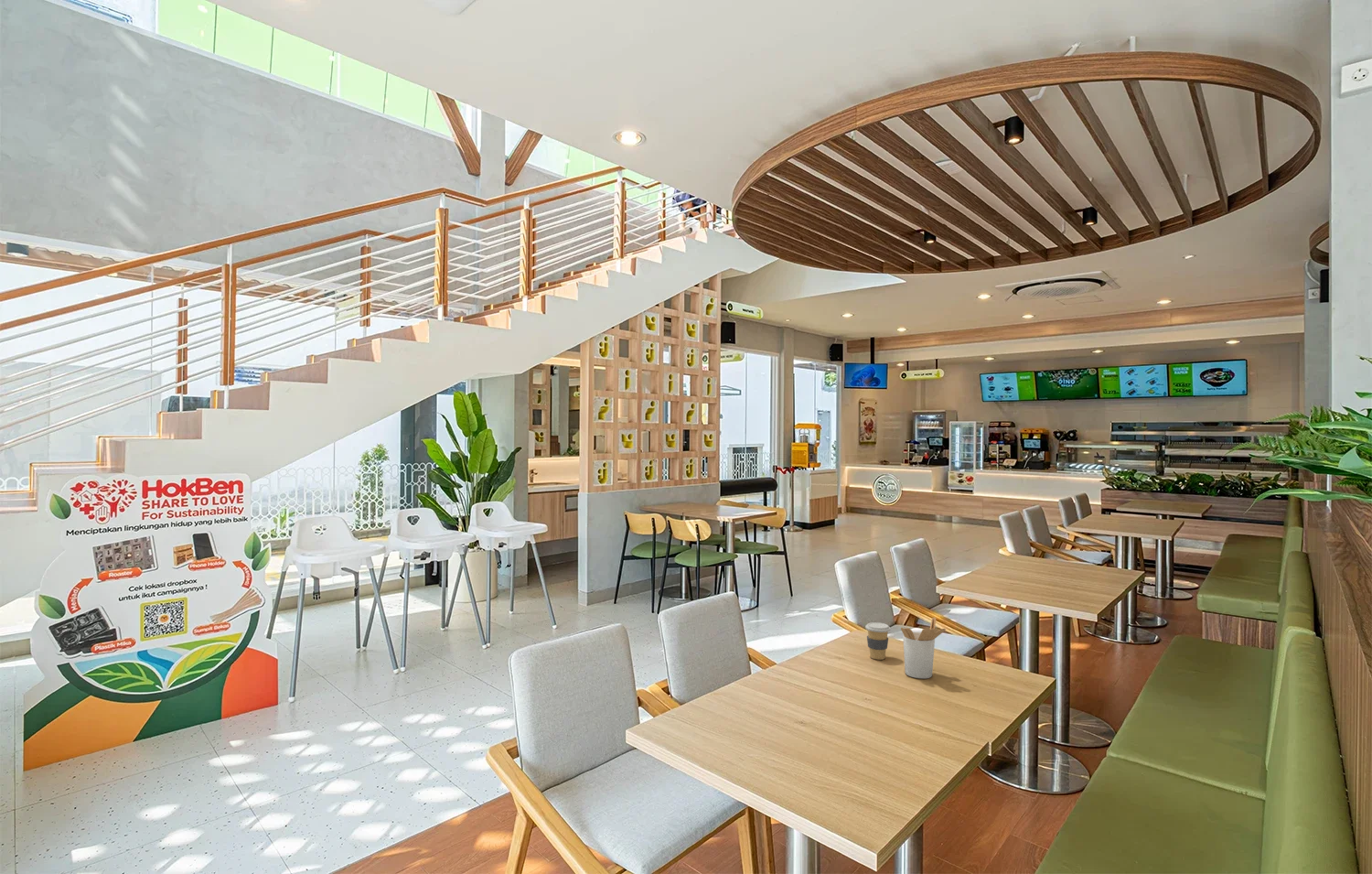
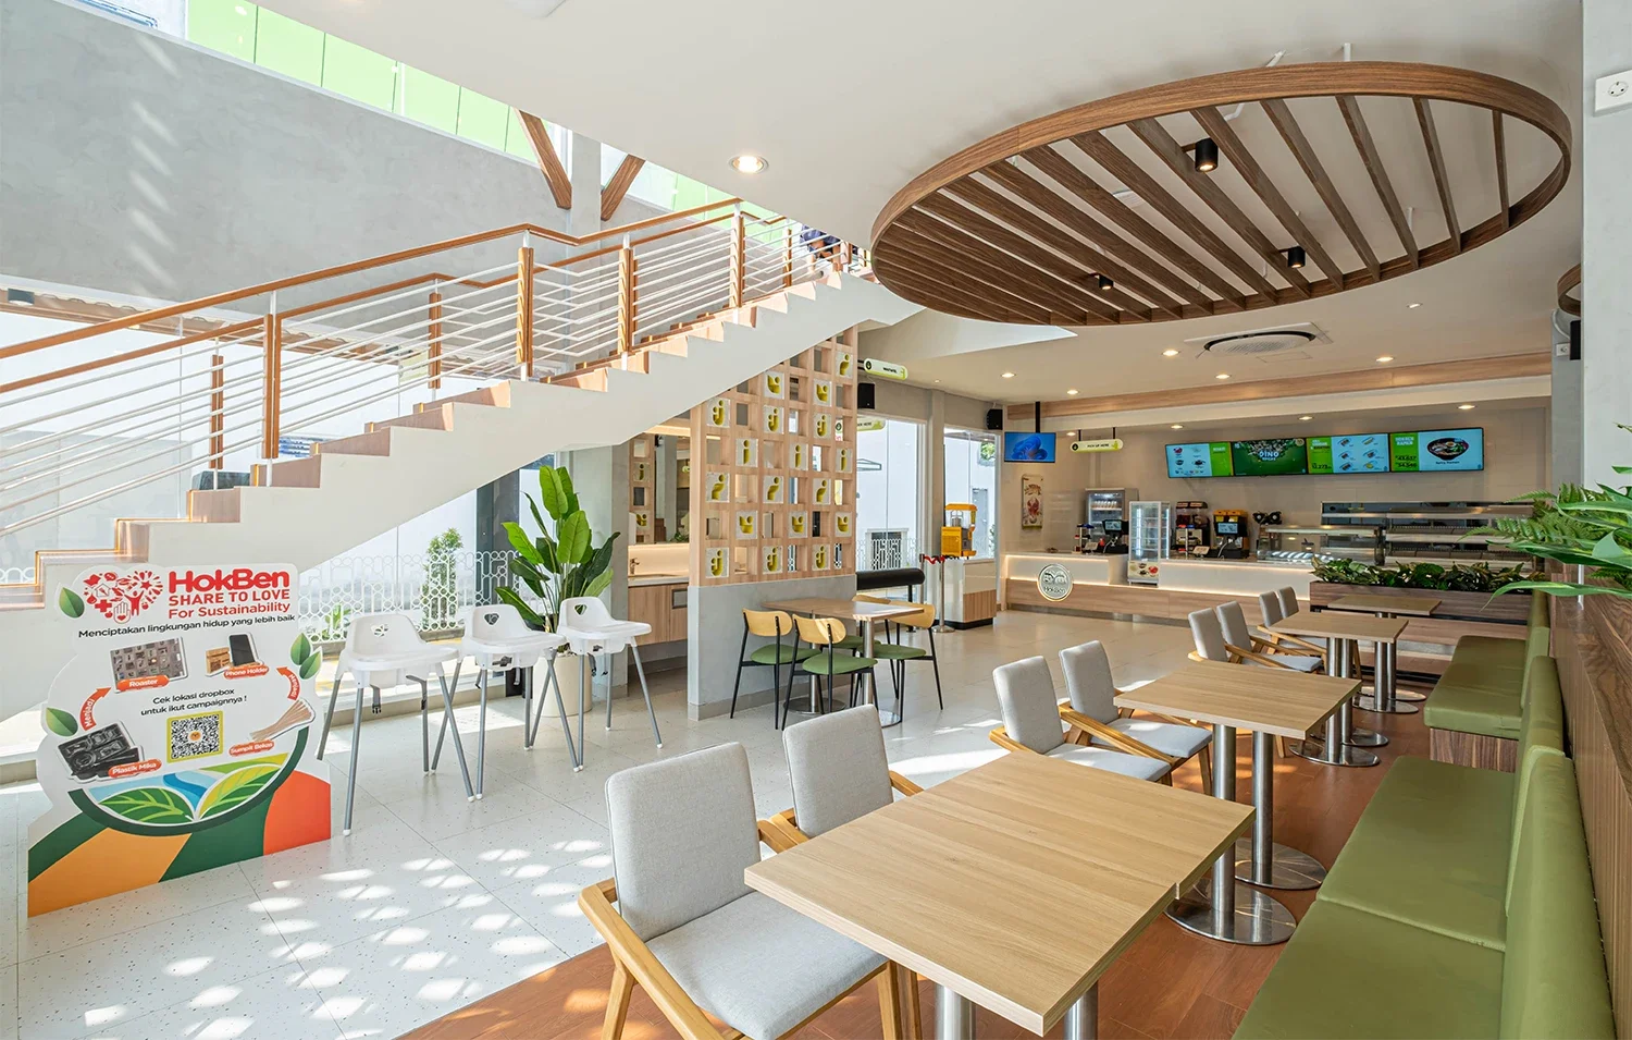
- coffee cup [864,621,891,661]
- utensil holder [900,617,947,679]
